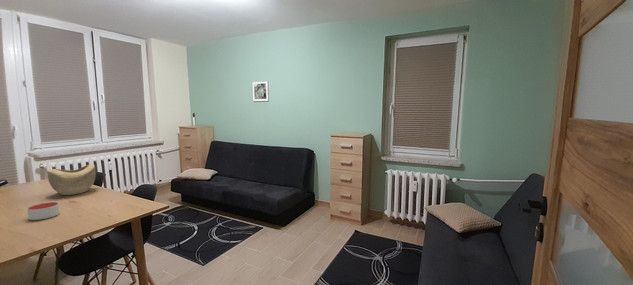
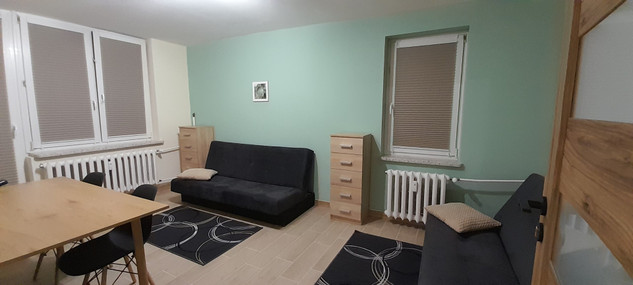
- candle [26,201,60,221]
- decorative bowl [46,164,97,196]
